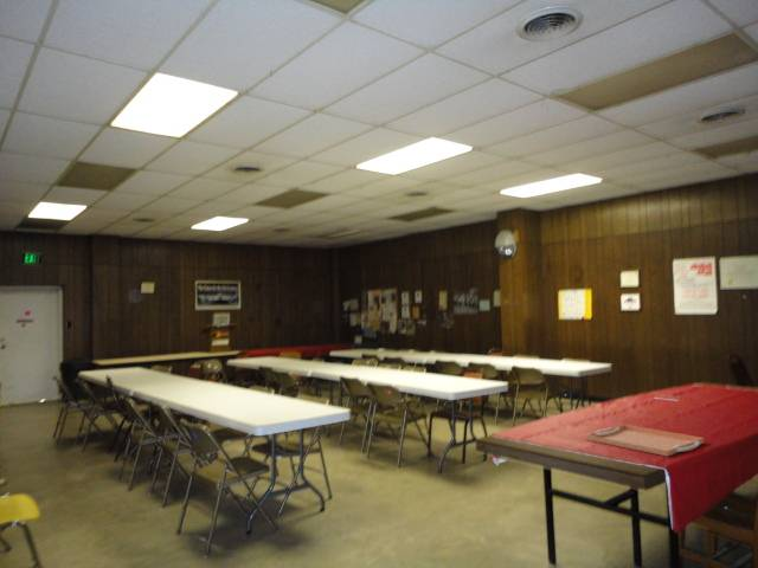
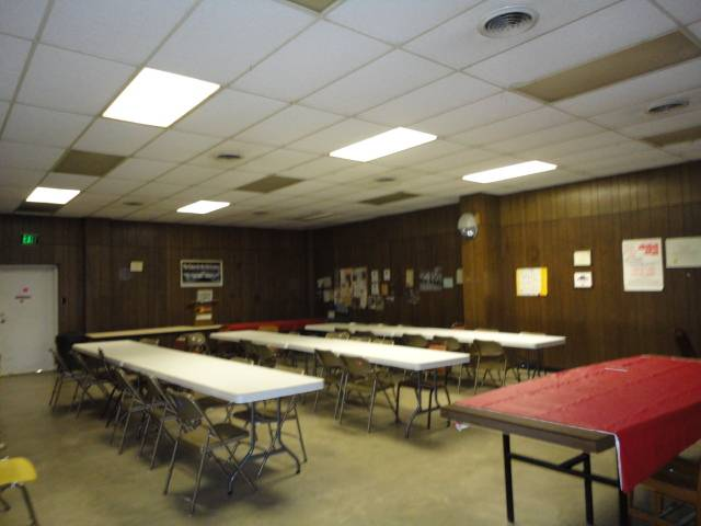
- serving tray [584,424,705,458]
